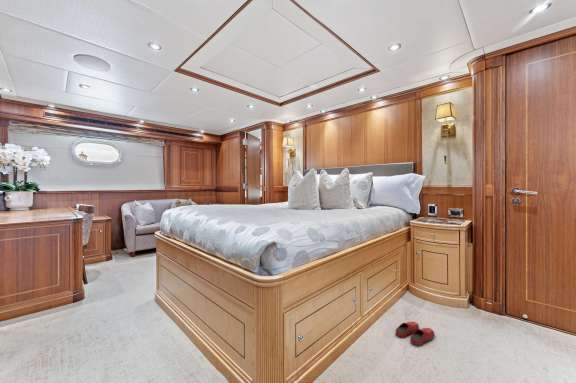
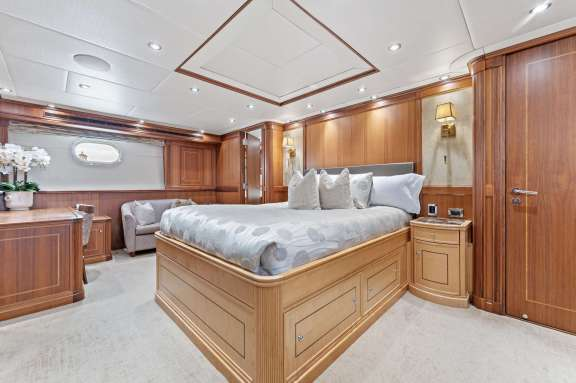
- slippers [395,321,435,346]
